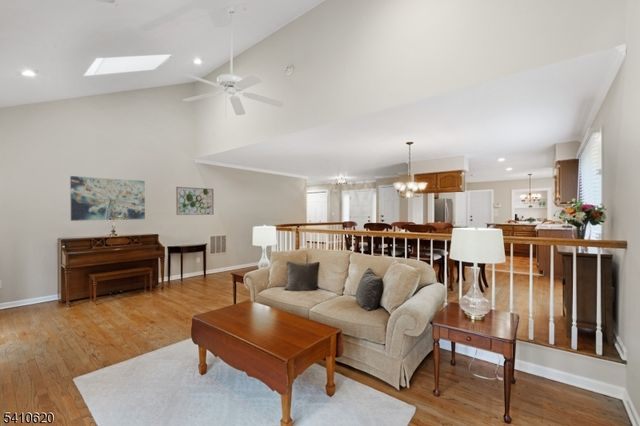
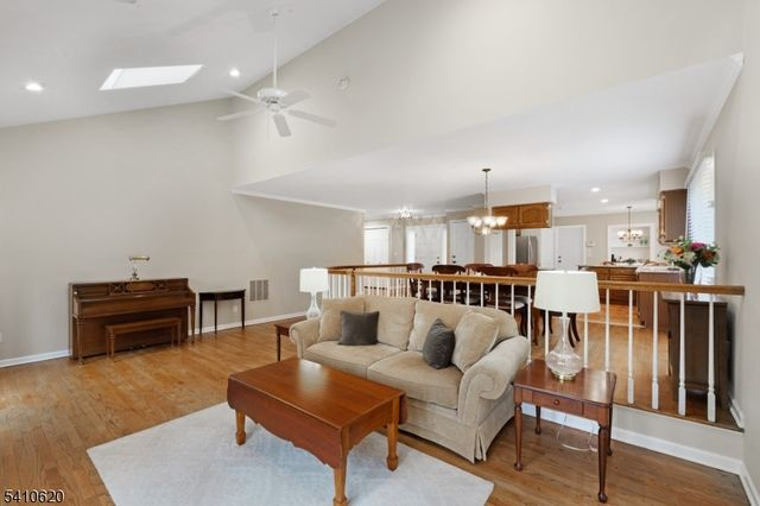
- wall art [175,186,215,216]
- wall art [69,175,146,222]
